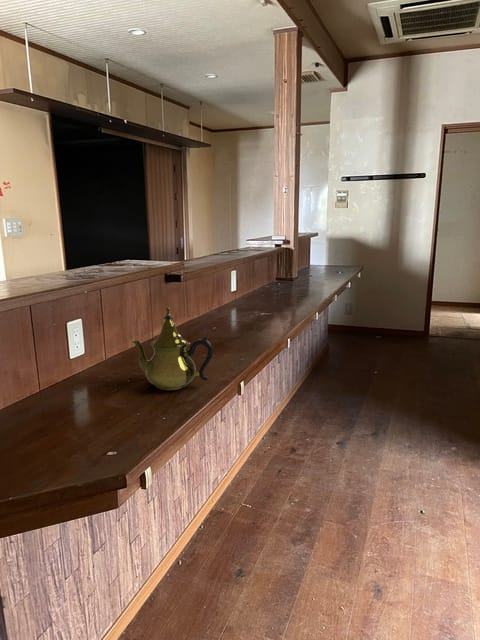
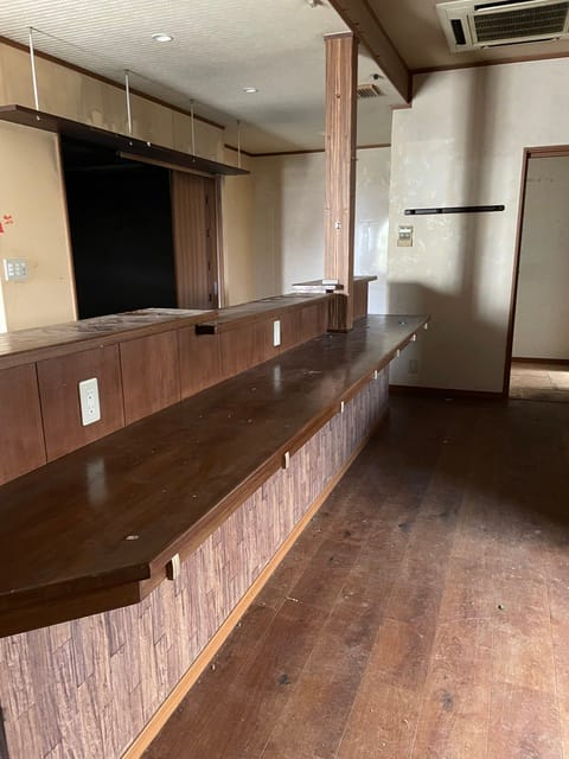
- teapot [131,306,214,391]
